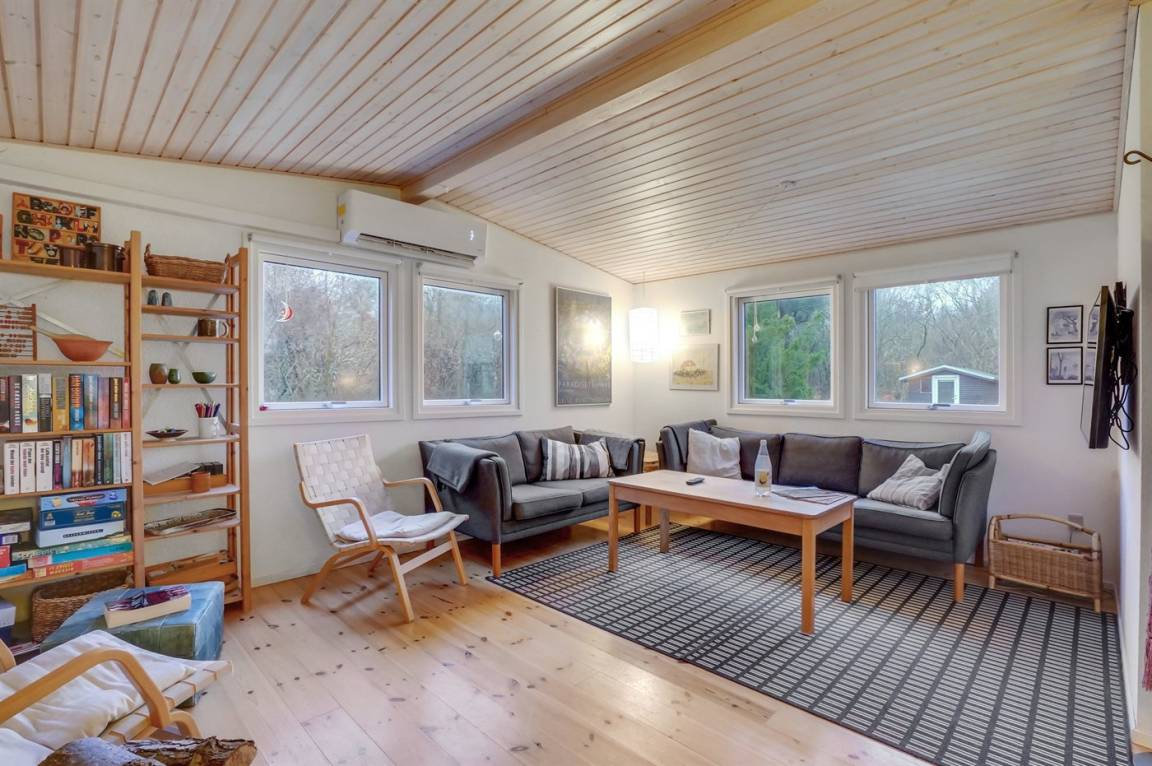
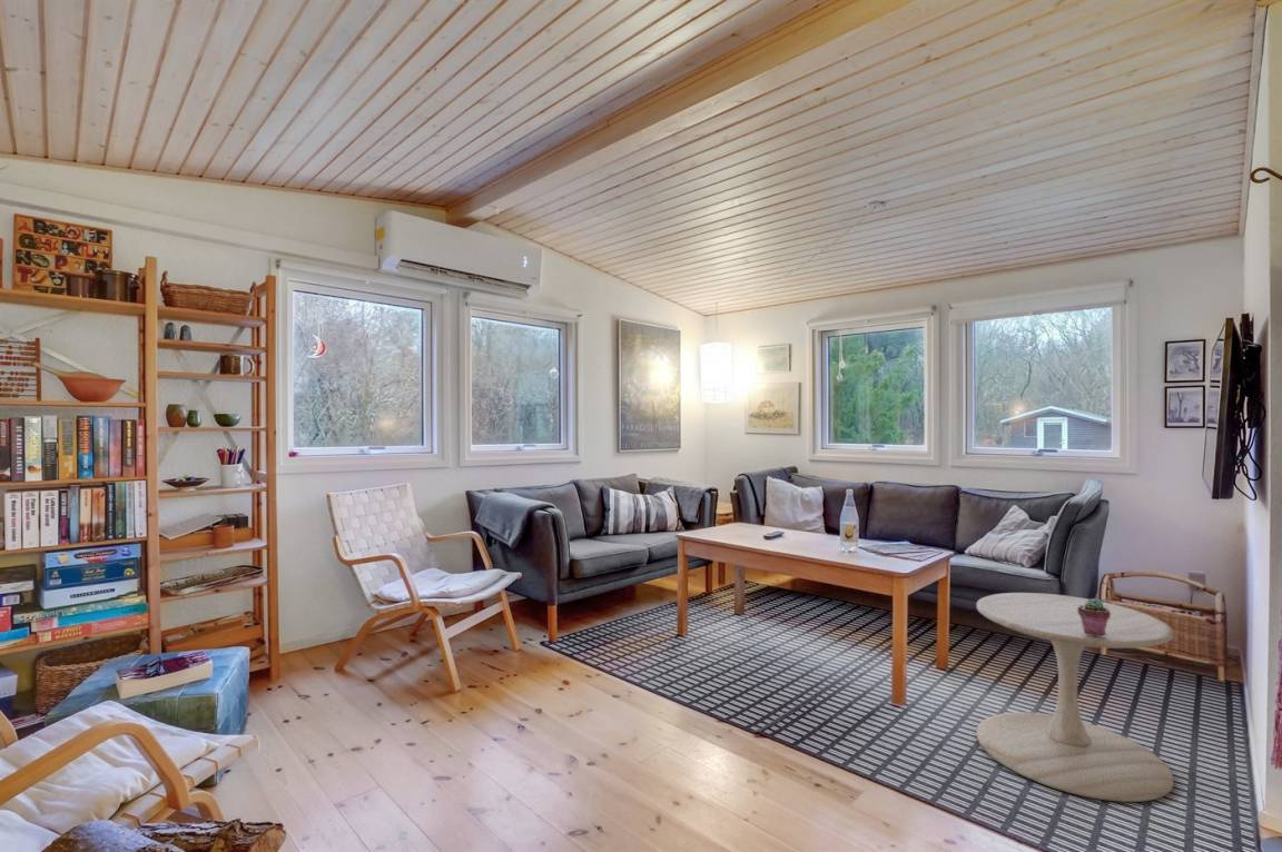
+ side table [975,592,1175,803]
+ potted succulent [1077,597,1111,636]
